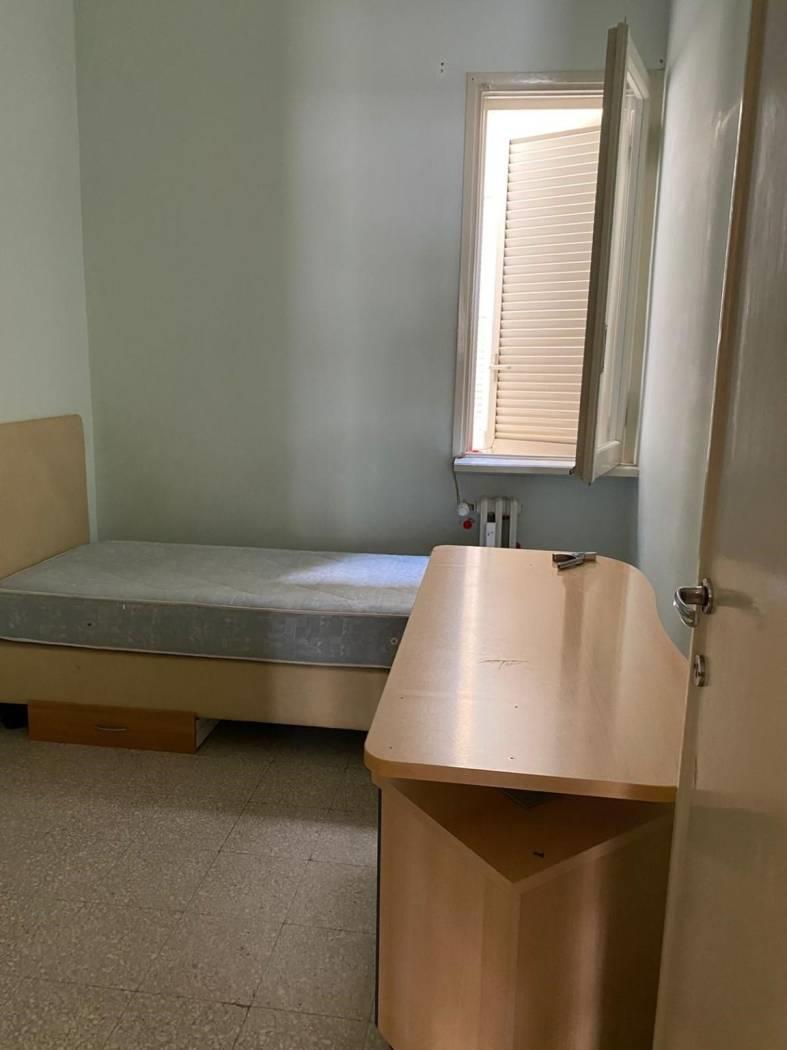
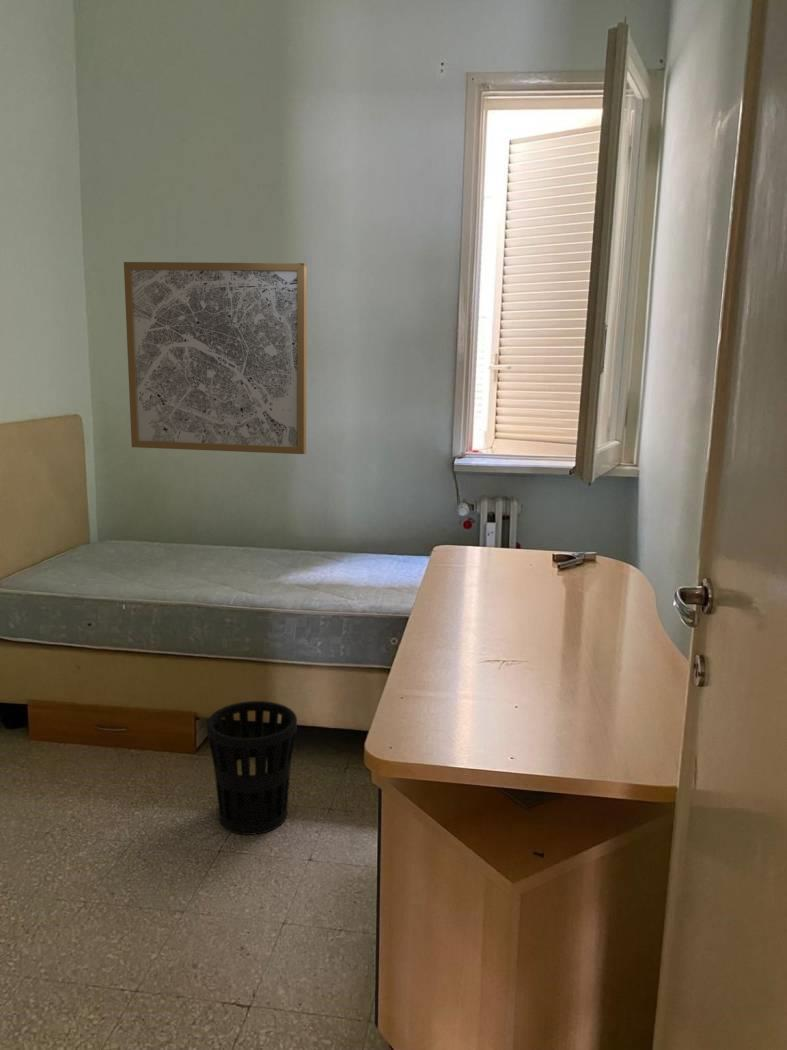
+ wall art [123,261,308,455]
+ wastebasket [206,700,298,836]
